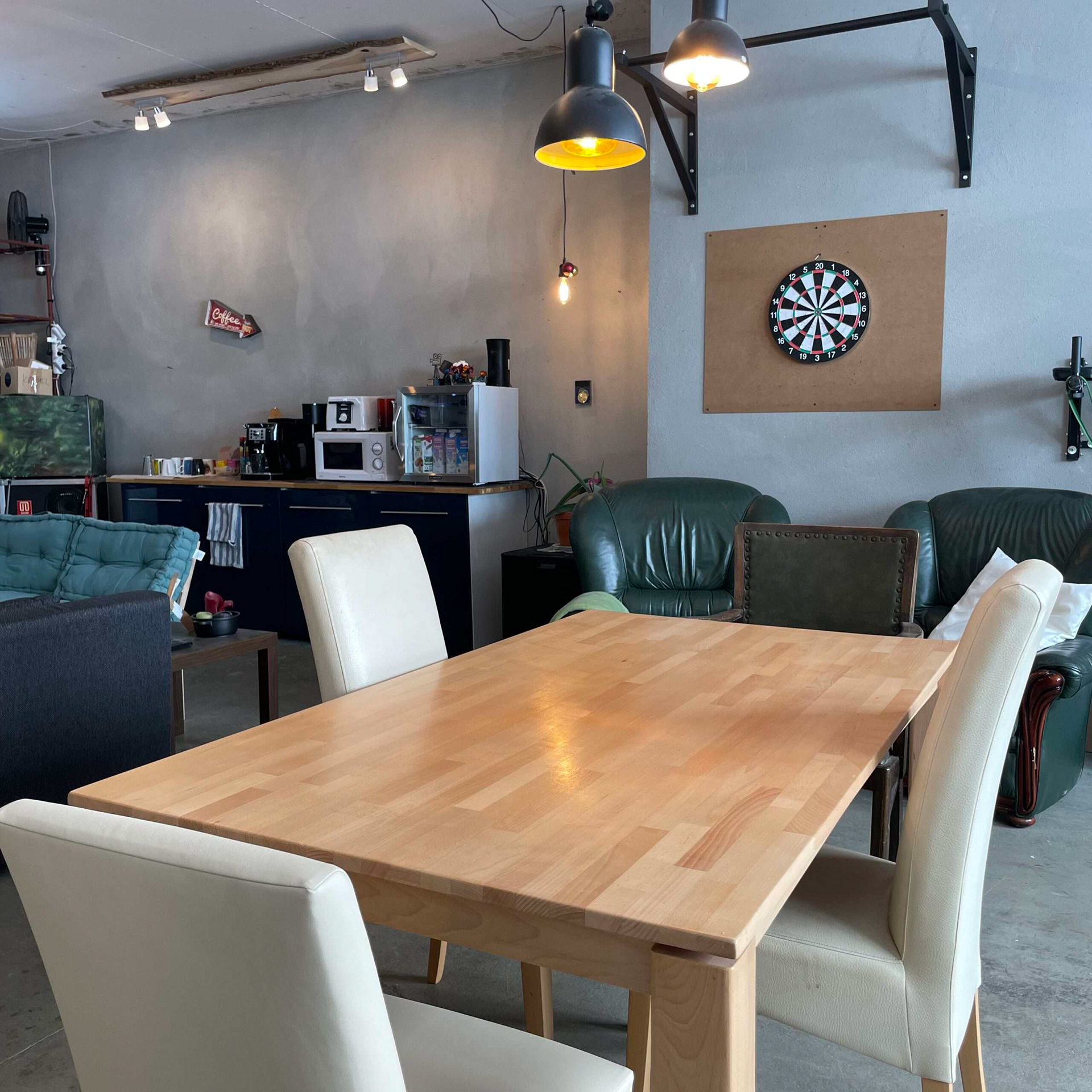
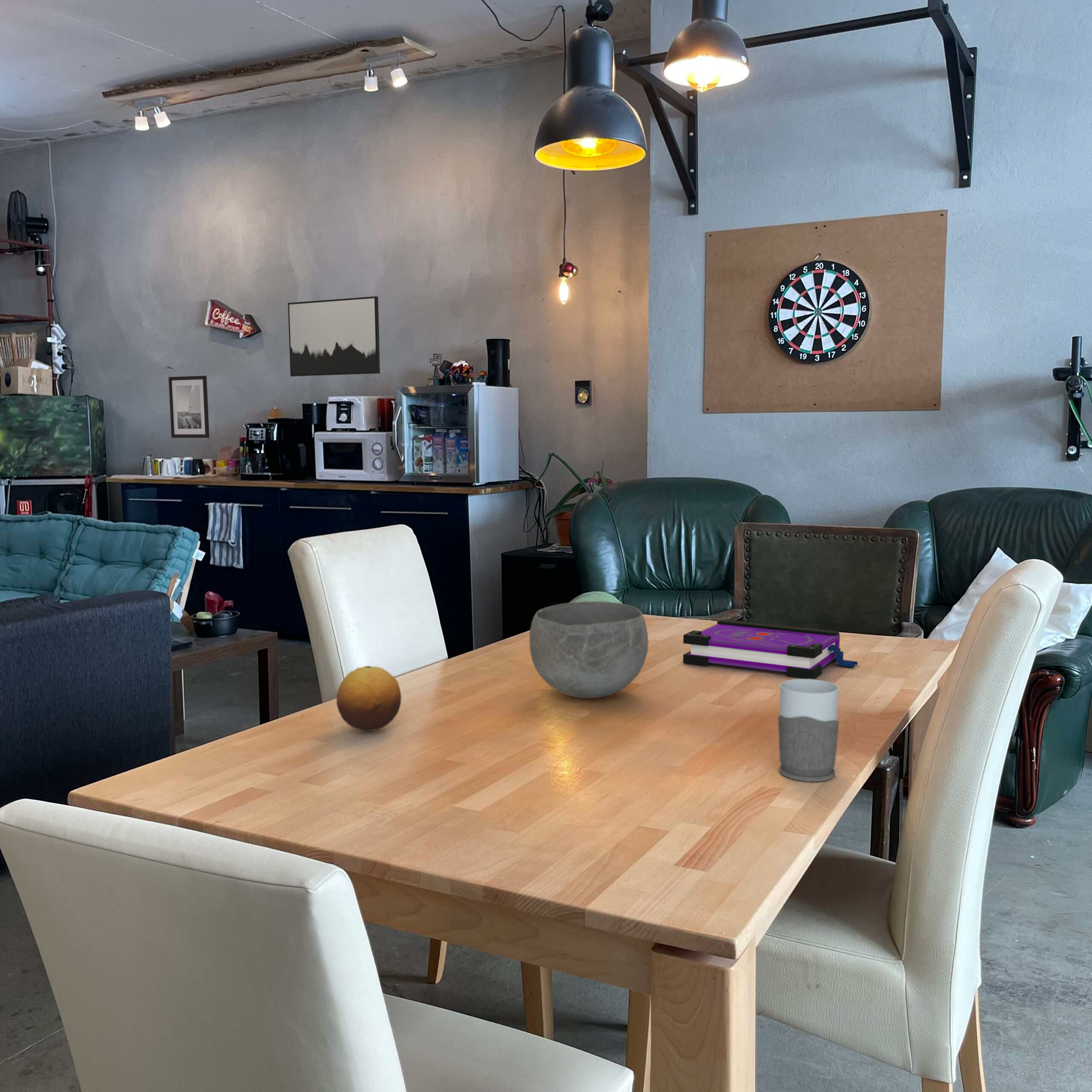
+ fruit [336,665,402,731]
+ wall art [168,375,210,439]
+ mug [777,679,840,782]
+ wall art [287,296,380,377]
+ bowl [529,601,649,699]
+ board game [682,619,858,680]
